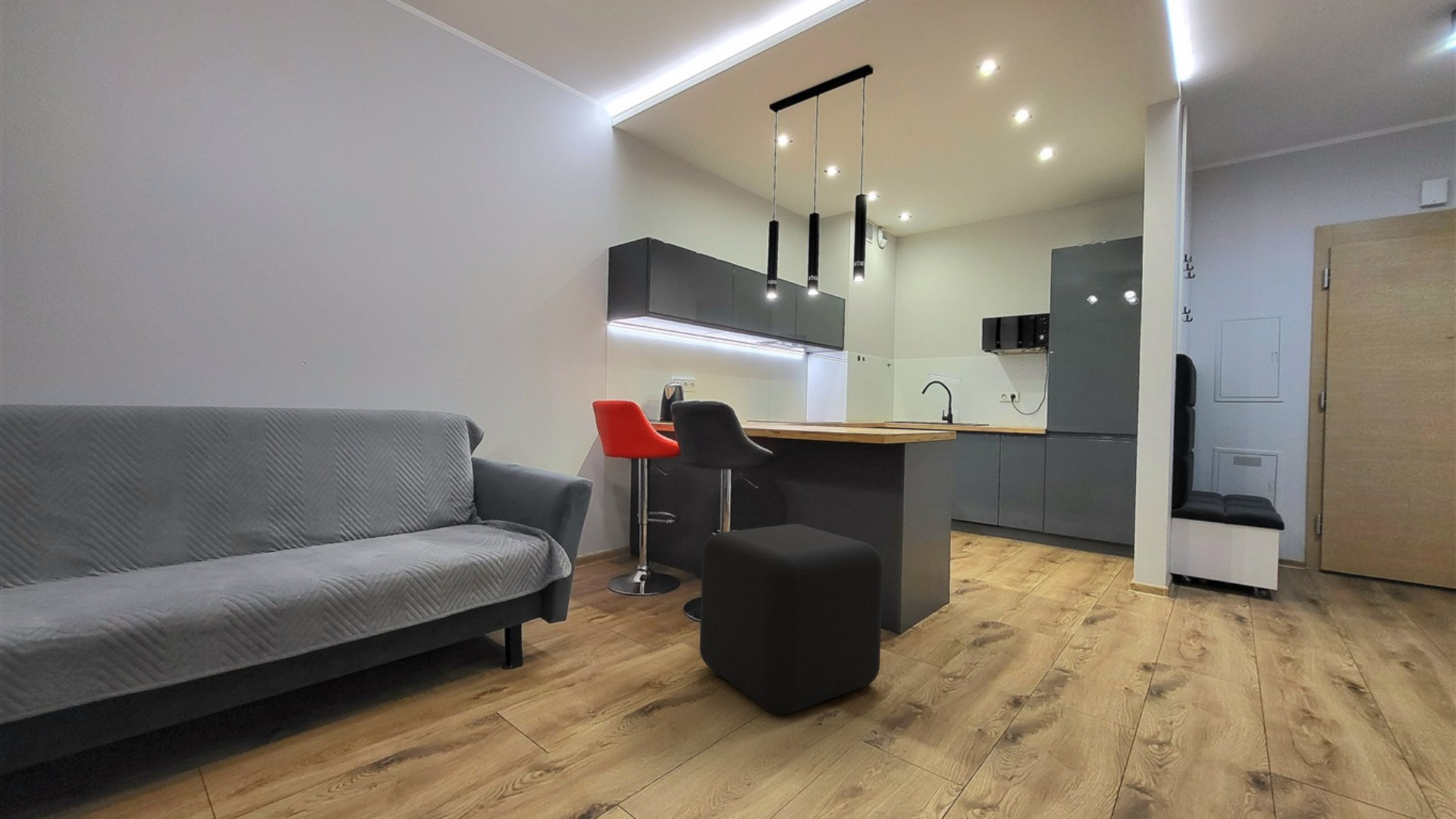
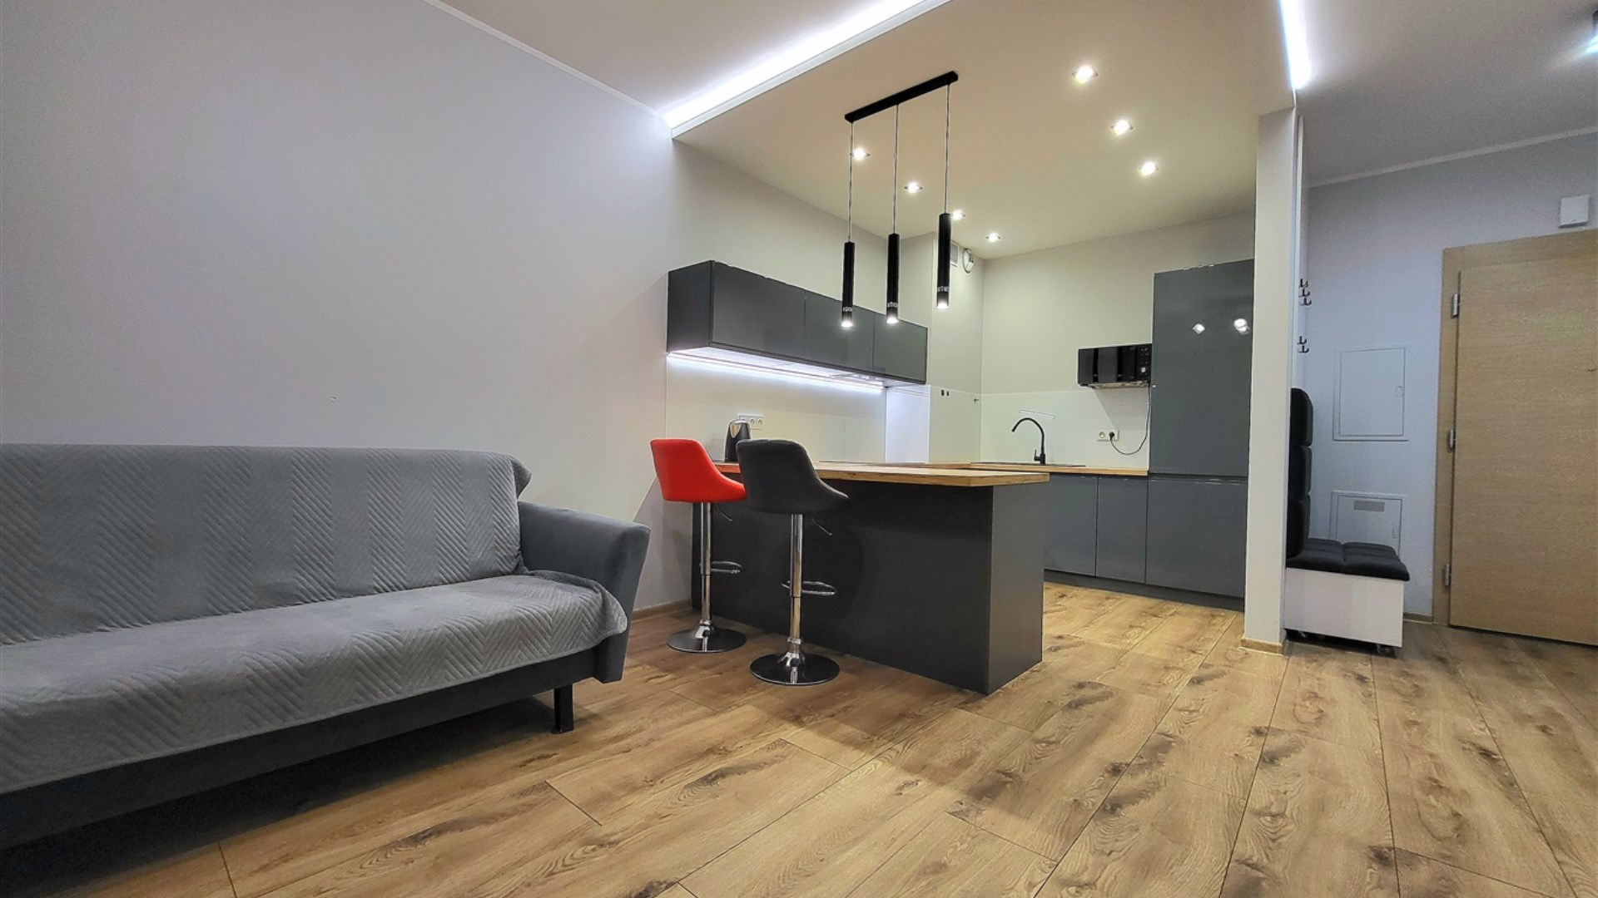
- cube [699,523,883,715]
